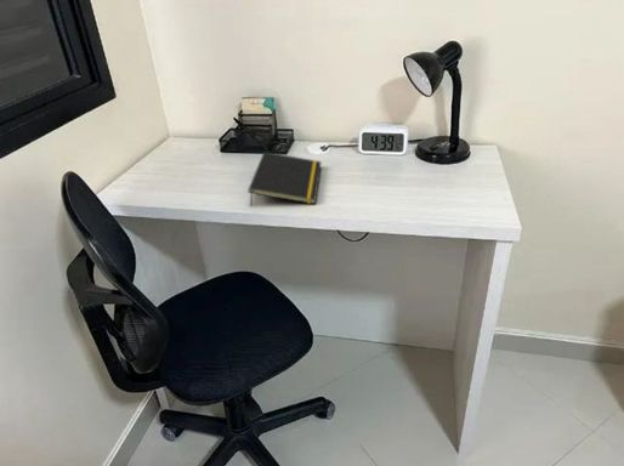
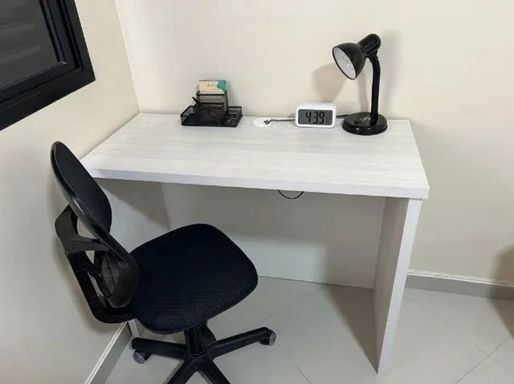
- notepad [246,150,323,208]
